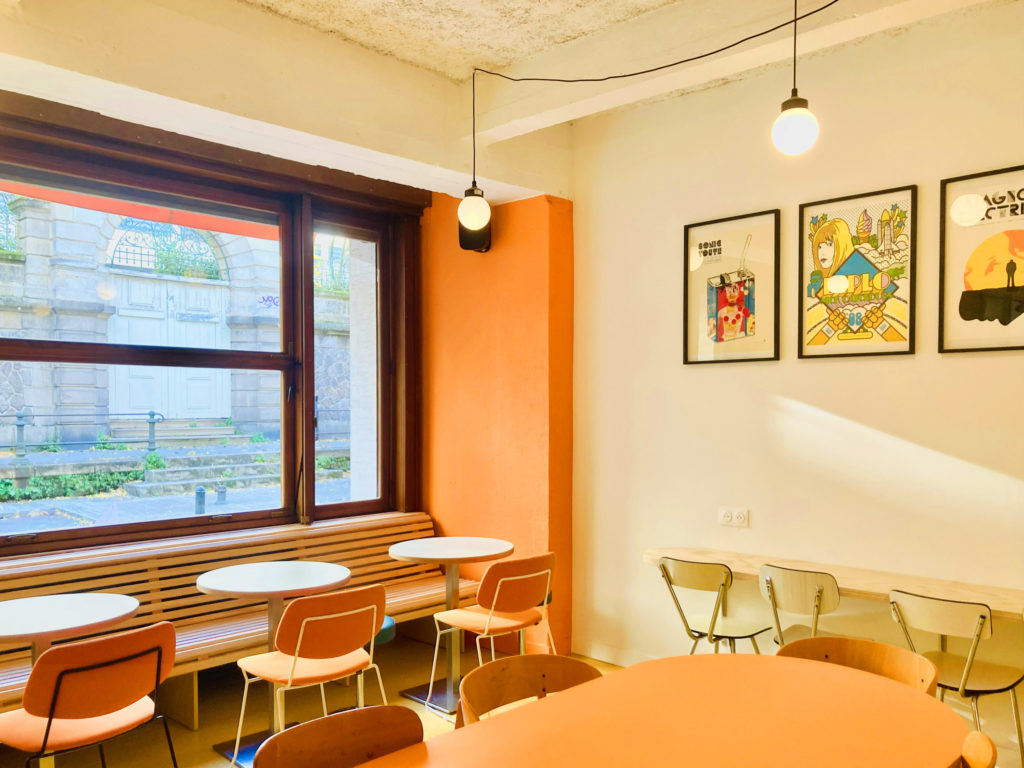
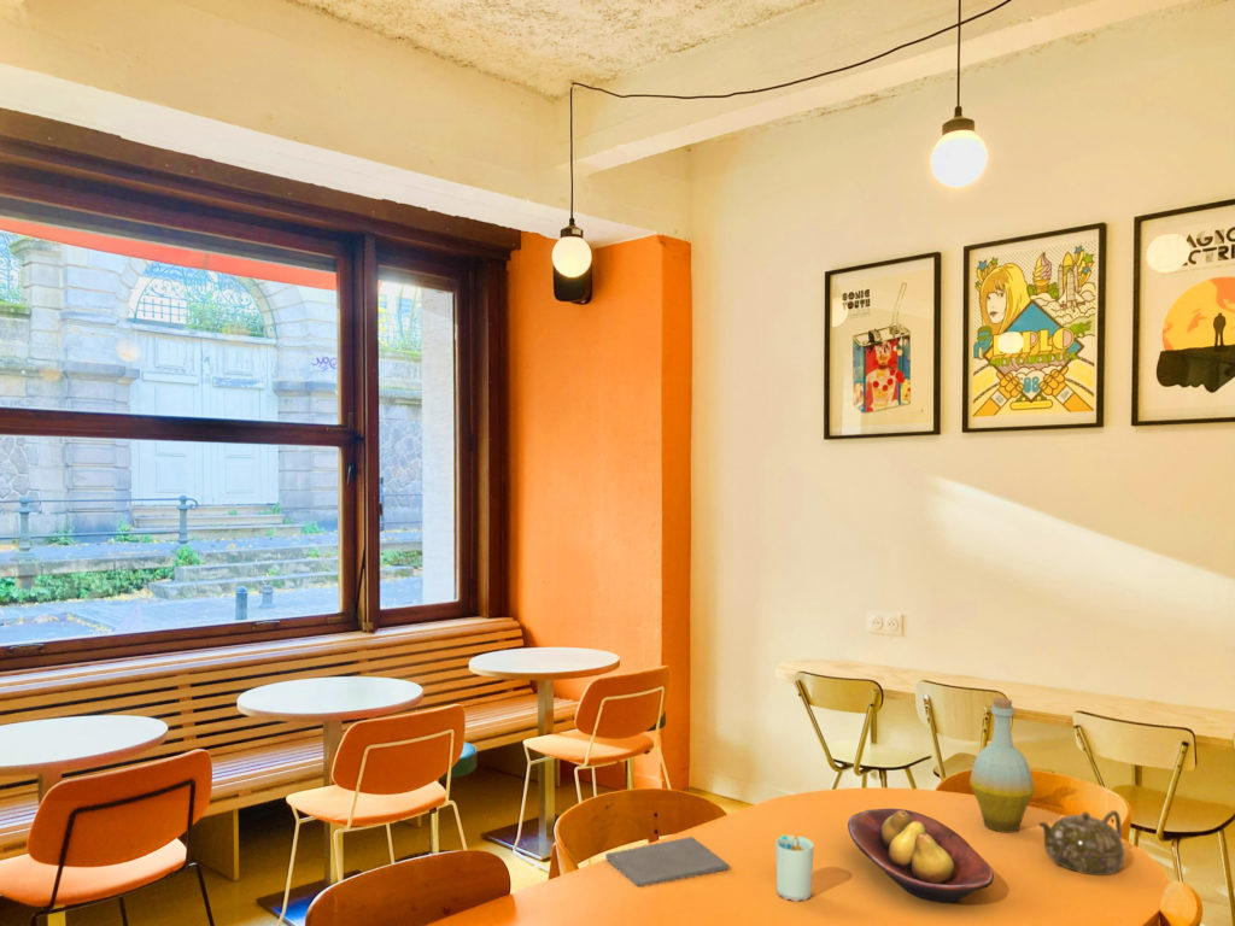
+ fruit bowl [847,808,995,904]
+ cup [774,834,815,903]
+ notepad [604,836,731,887]
+ teapot [1038,809,1125,877]
+ bottle [968,697,1036,834]
